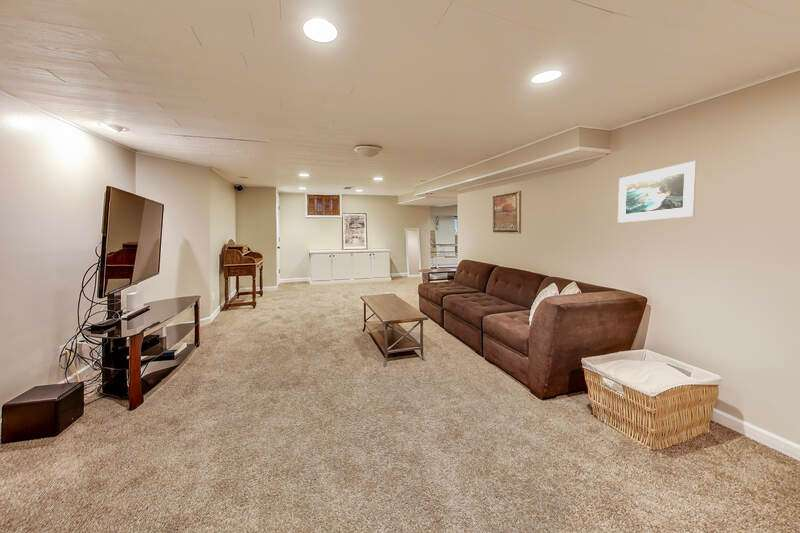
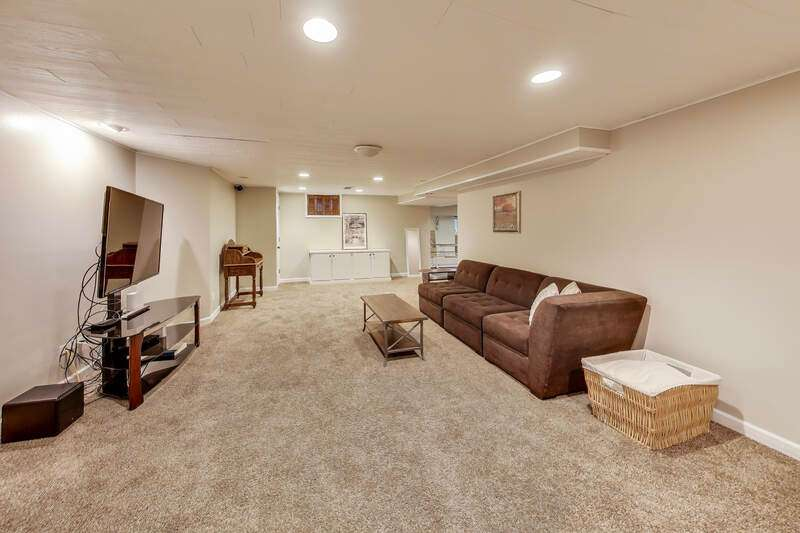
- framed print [617,160,698,224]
